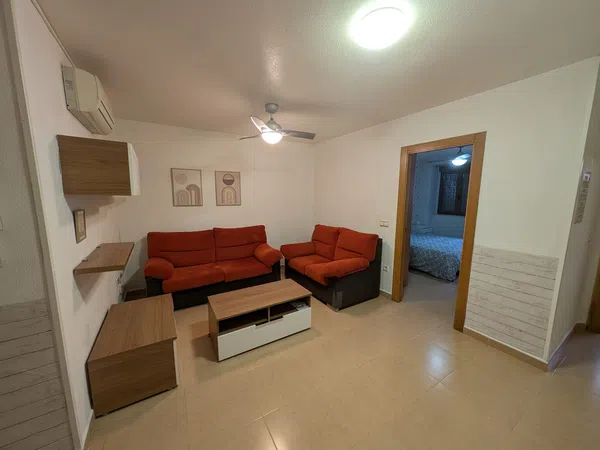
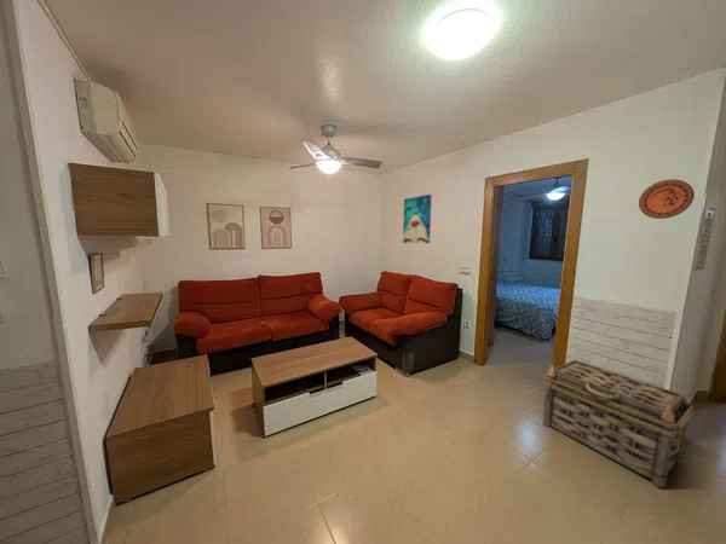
+ basket [542,359,696,488]
+ decorative plate [638,179,696,220]
+ wall art [402,193,433,244]
